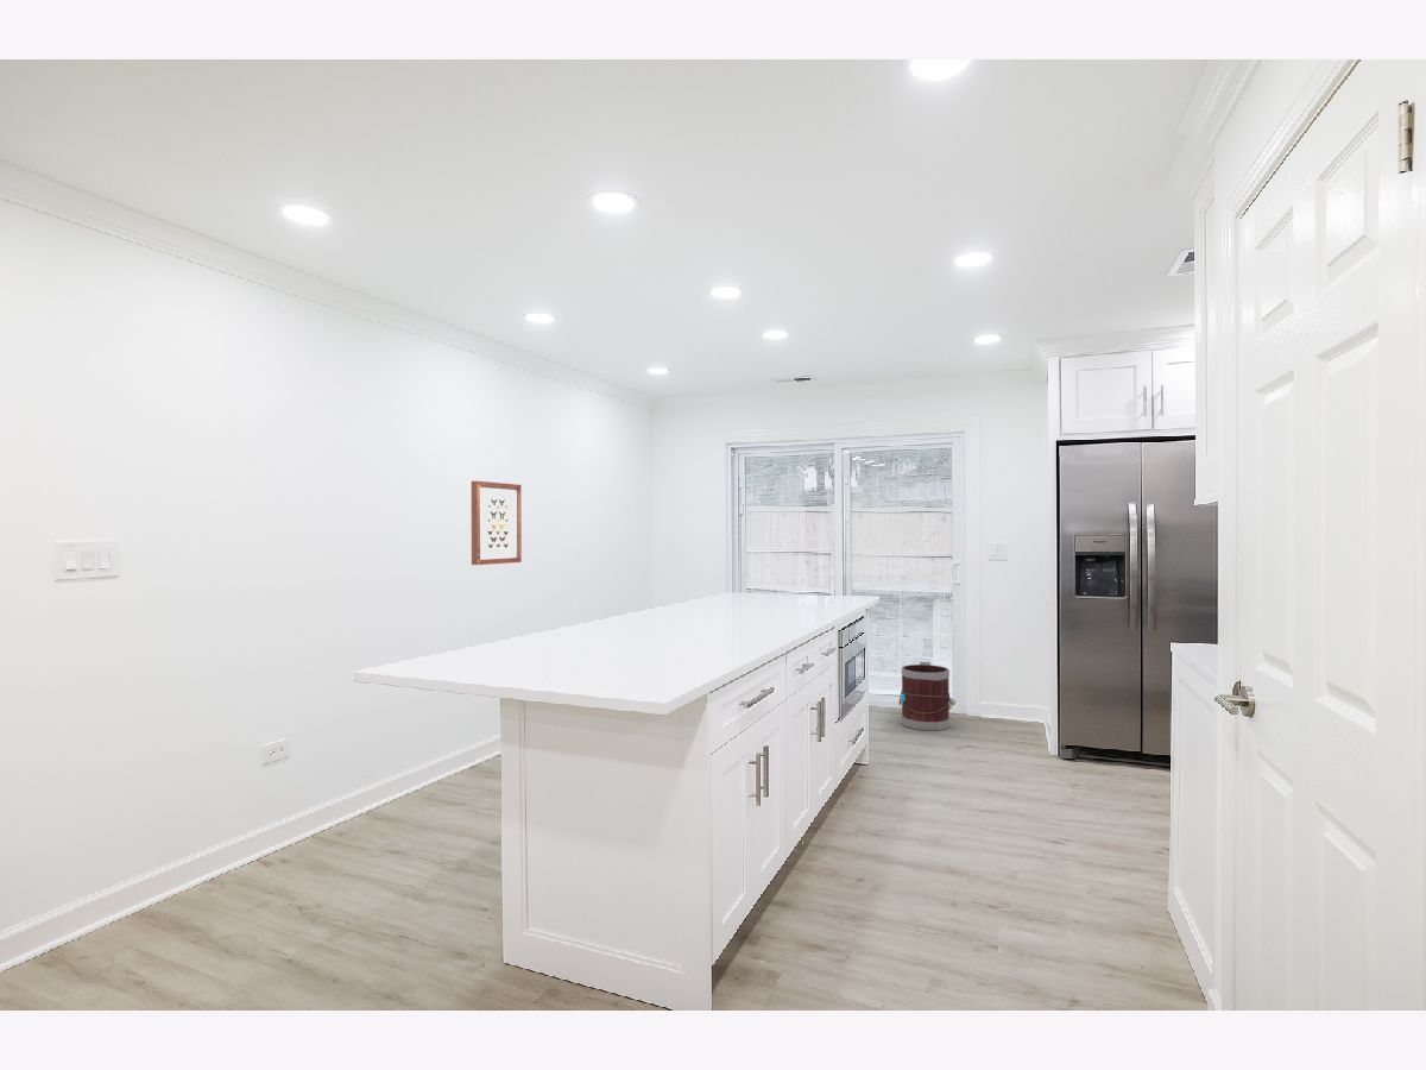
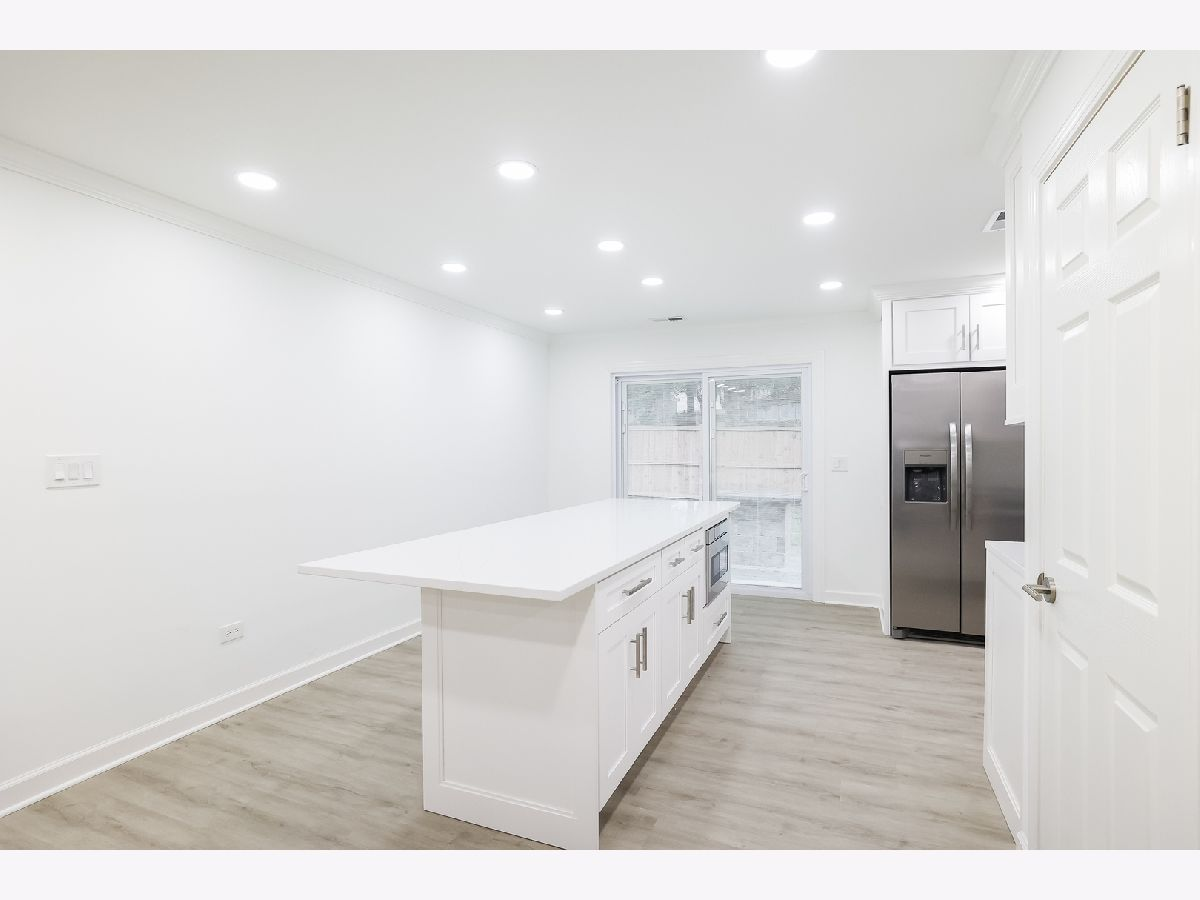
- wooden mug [897,661,958,731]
- wall art [471,480,523,566]
